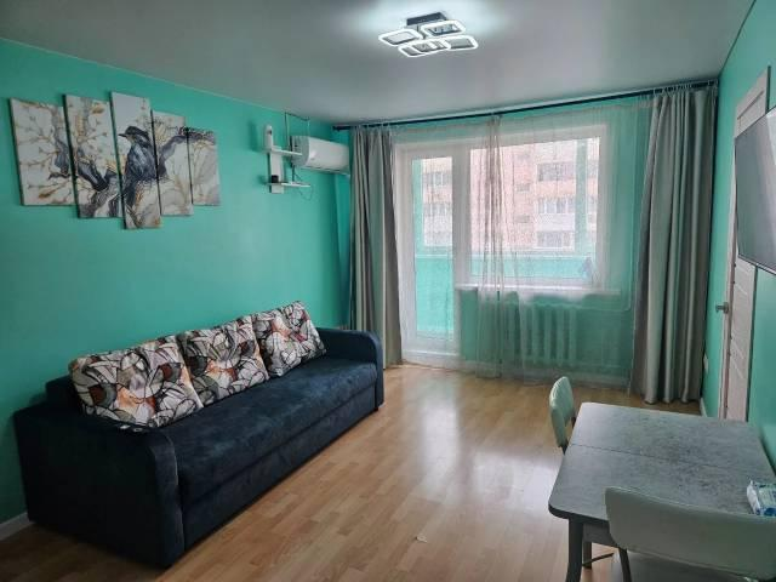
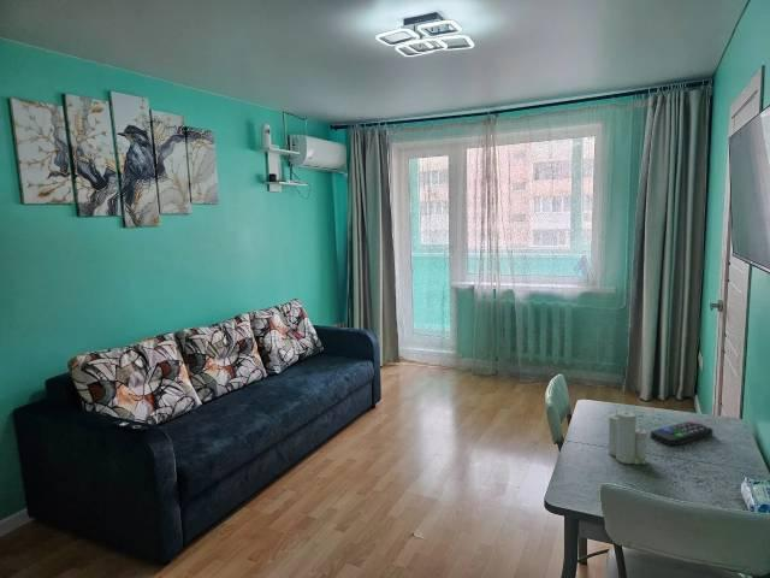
+ remote control [650,420,715,447]
+ candle [608,409,648,465]
